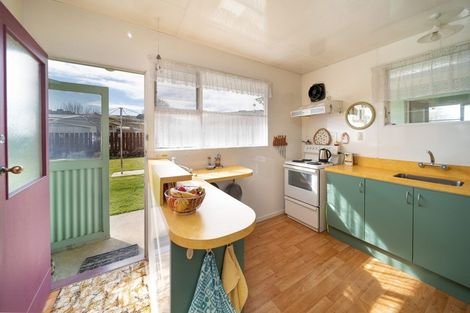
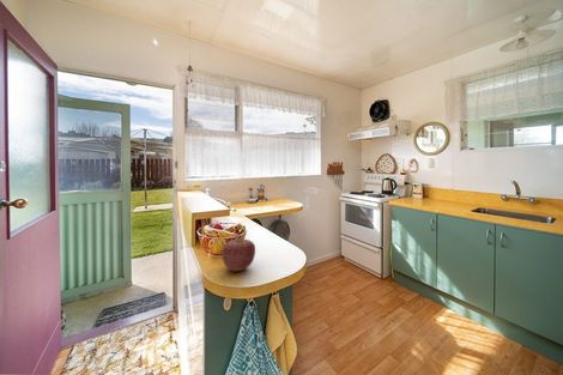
+ apple [220,237,256,272]
